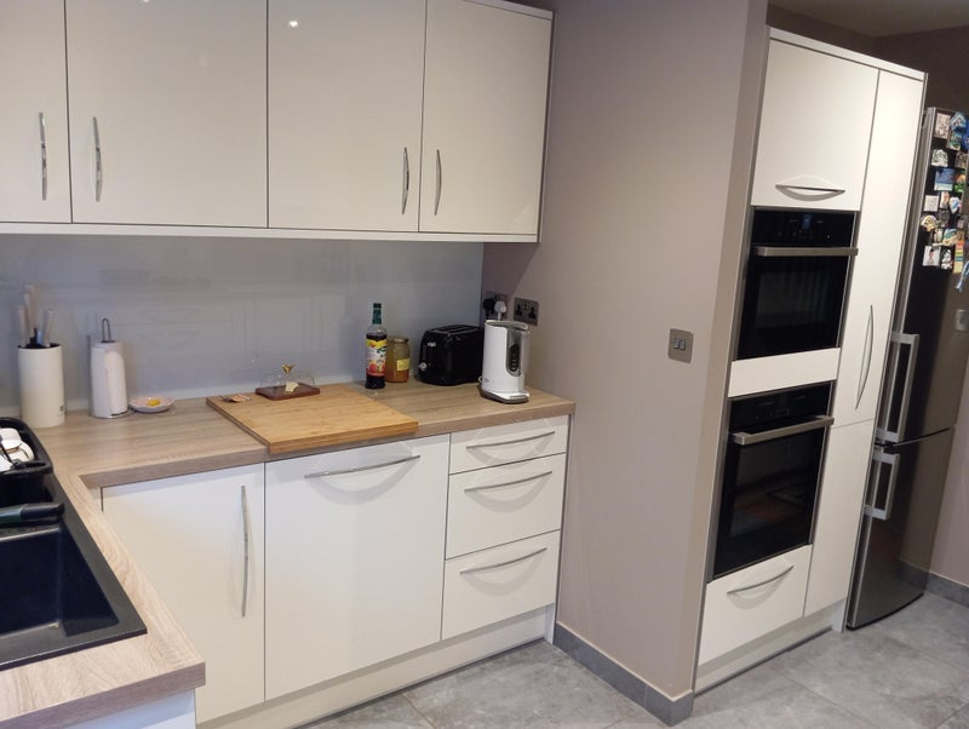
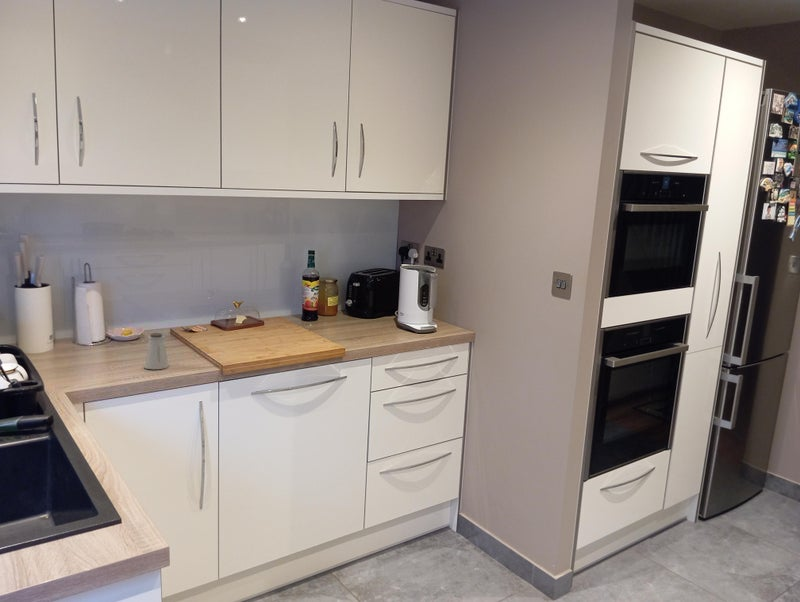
+ saltshaker [143,332,170,370]
